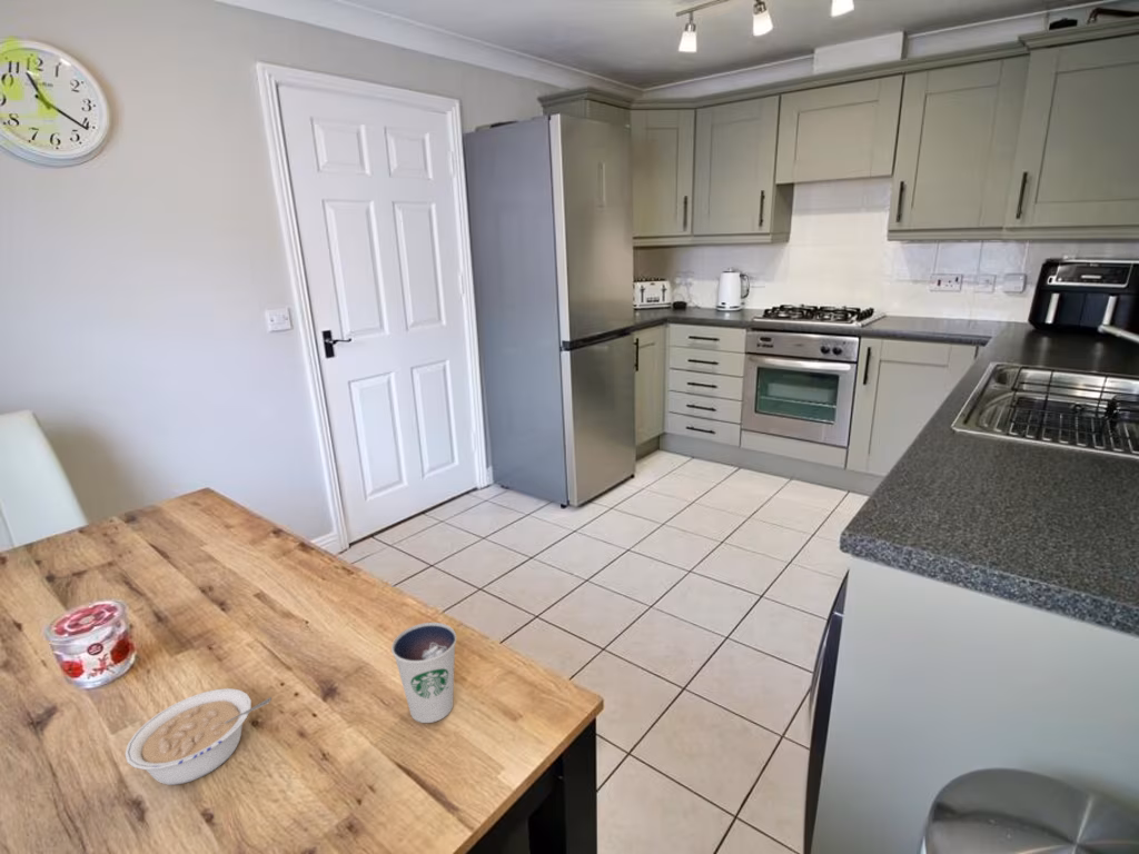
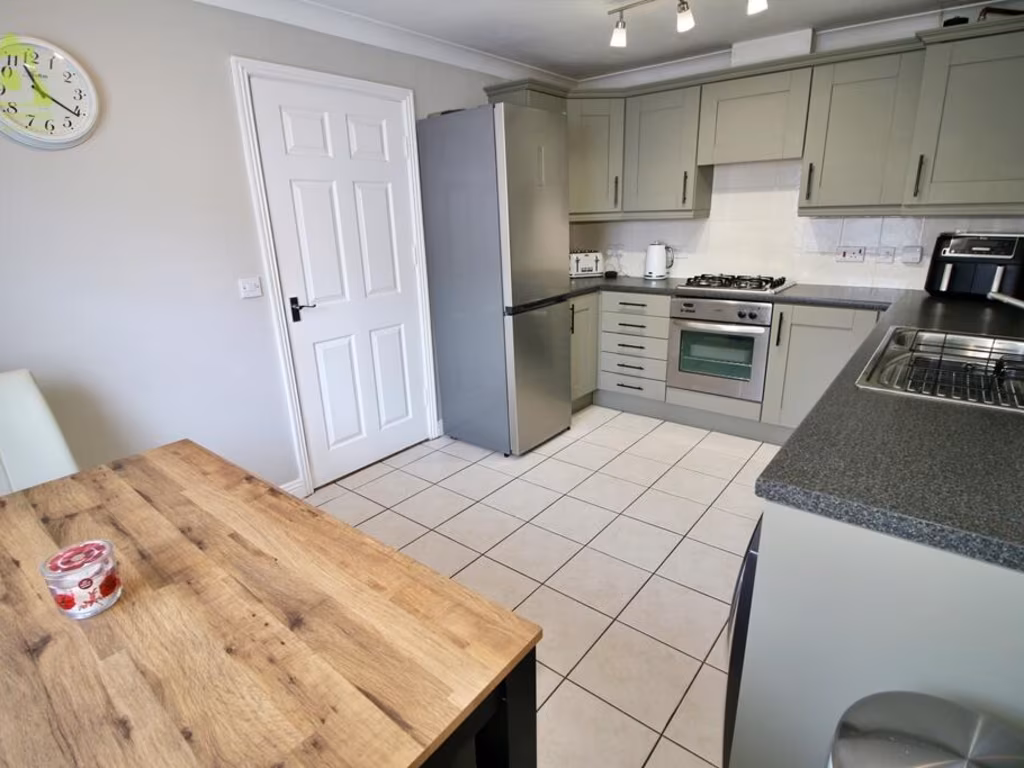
- legume [123,687,273,786]
- dixie cup [390,622,457,724]
